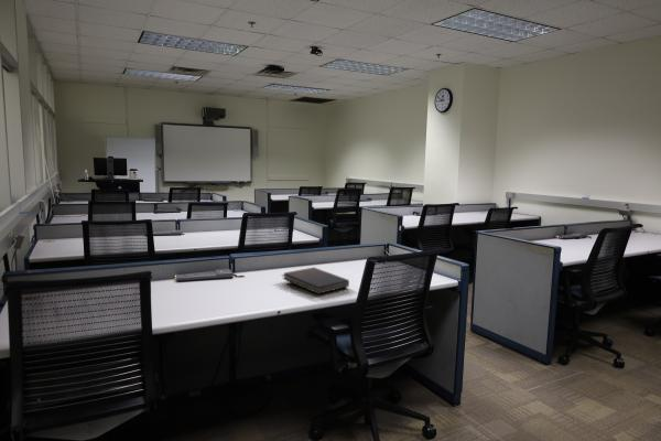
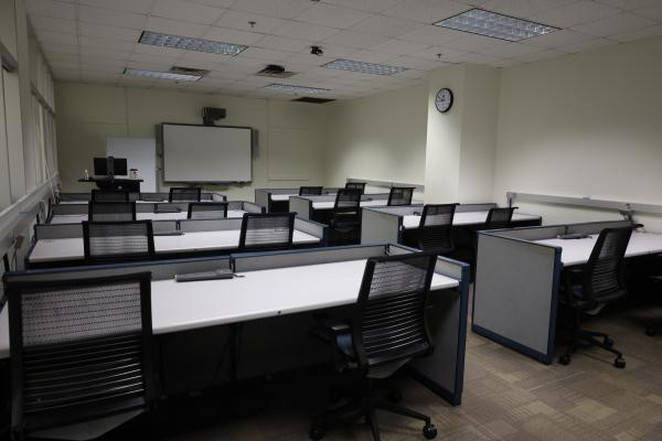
- book [280,266,350,295]
